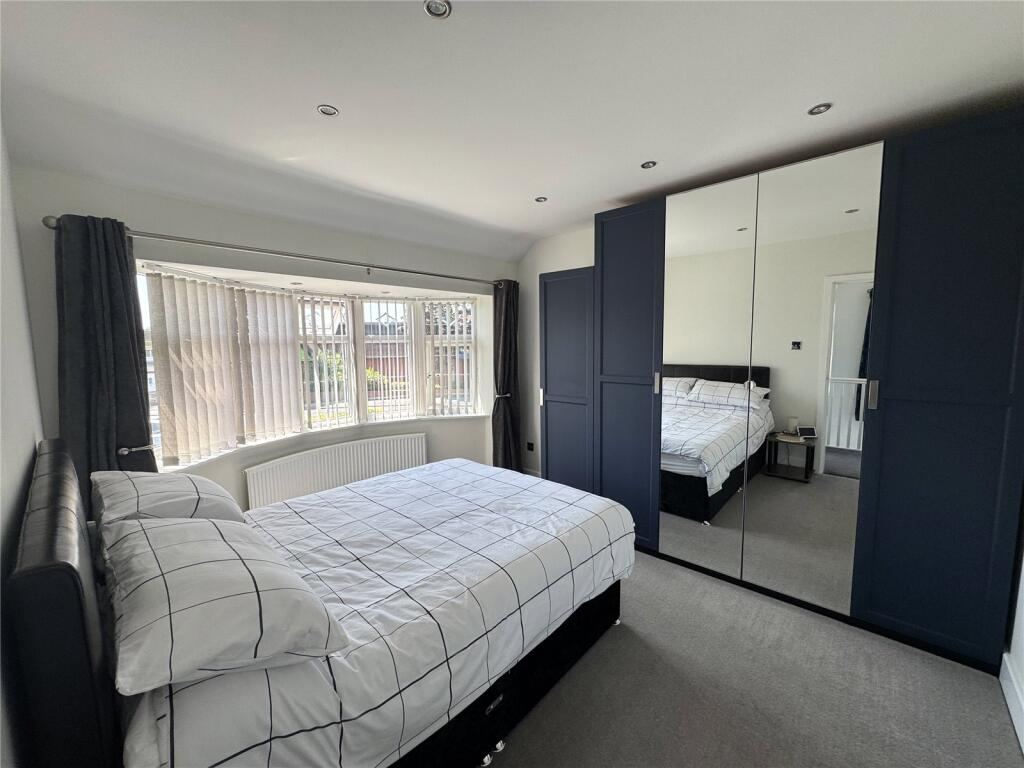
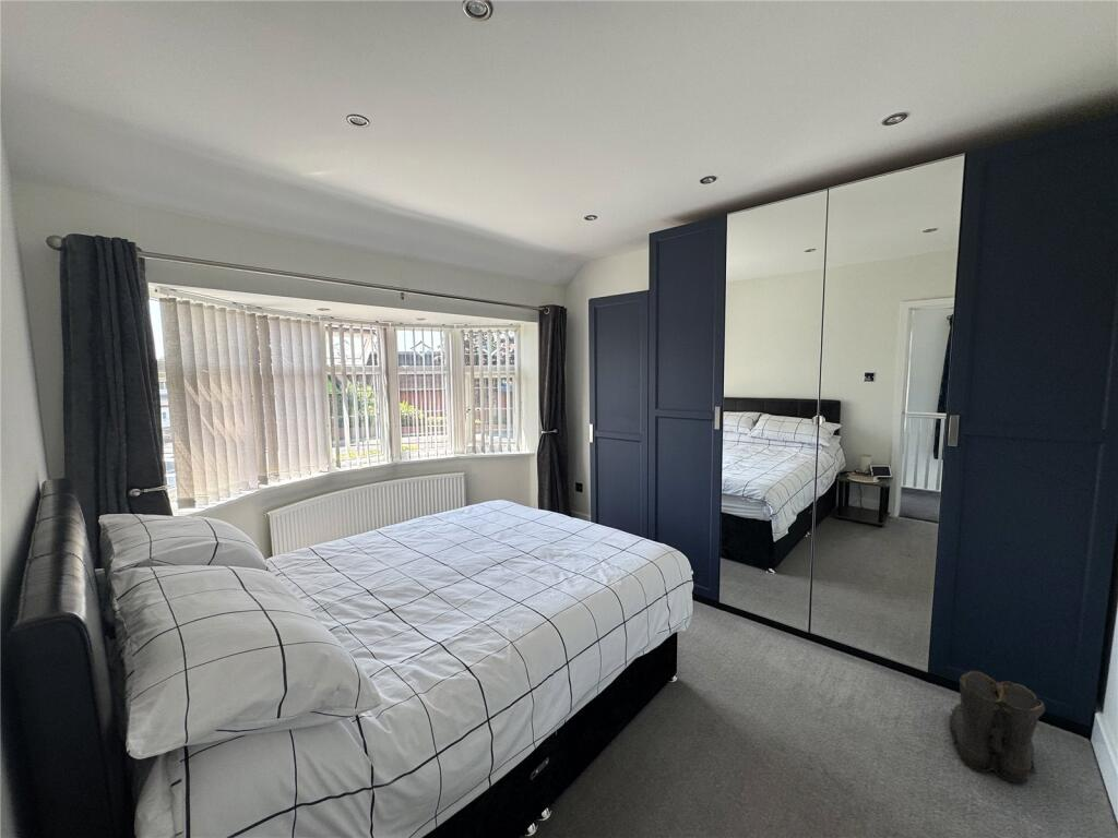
+ boots [949,669,1046,785]
